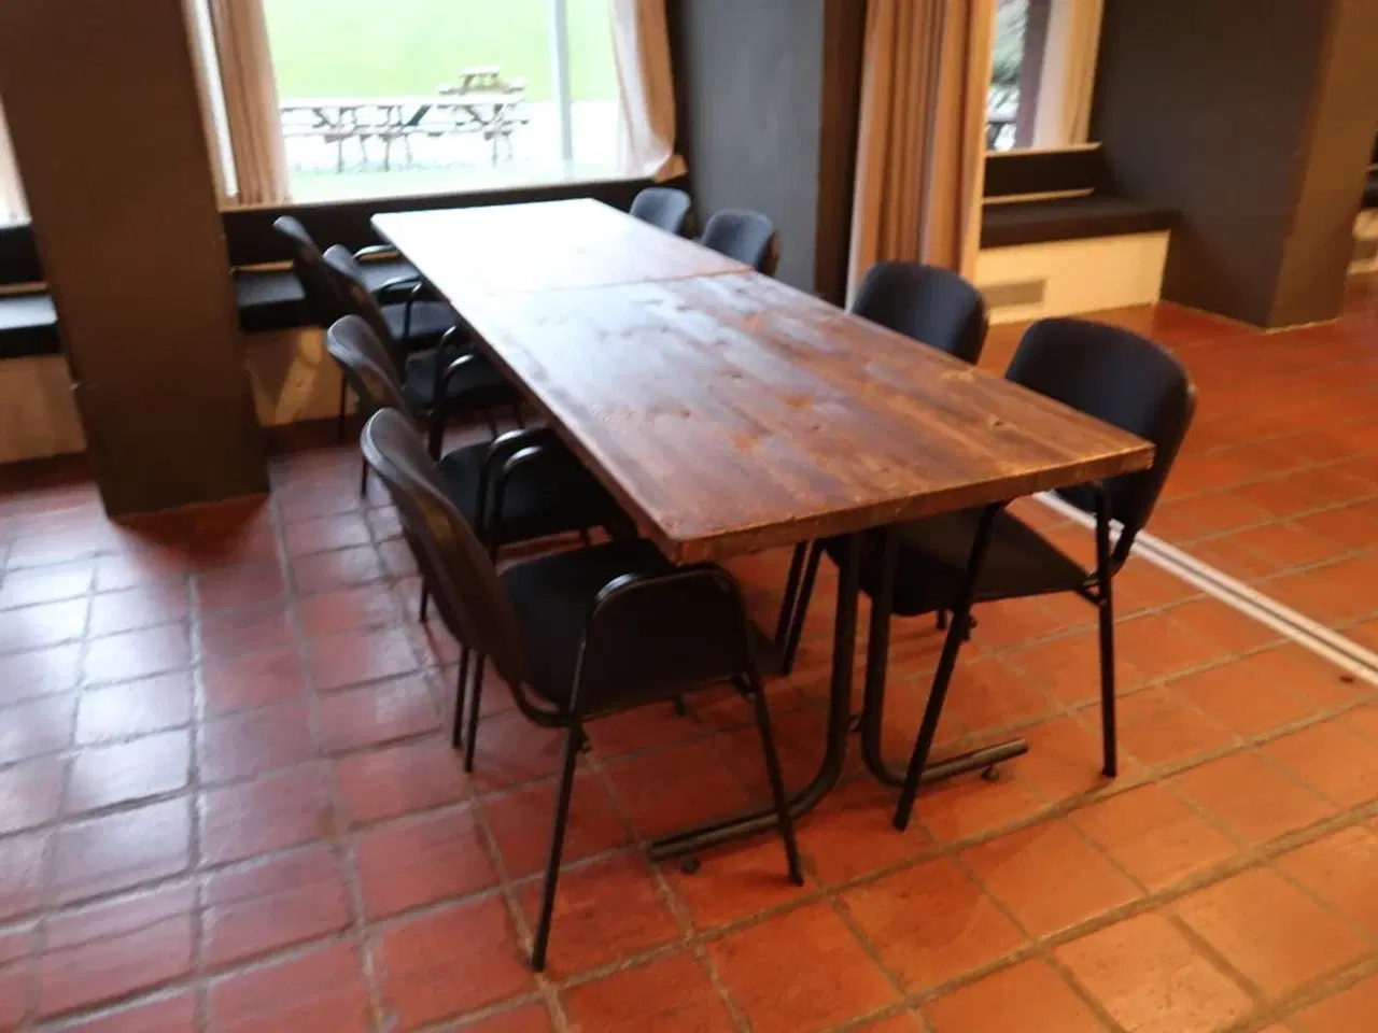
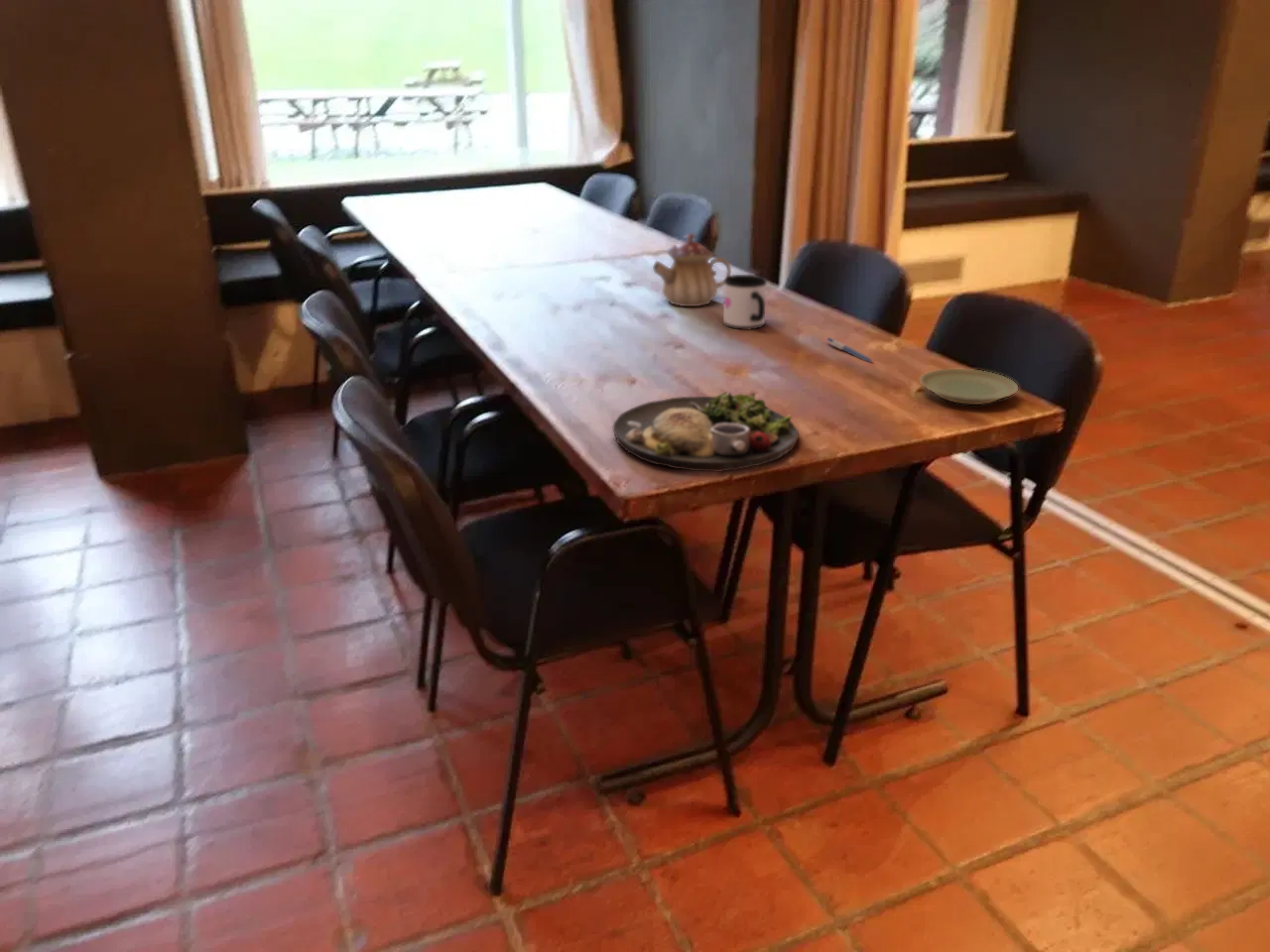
+ dinner plate [612,391,800,473]
+ pen [826,336,874,364]
+ teapot [652,232,732,307]
+ plate [919,368,1019,406]
+ mug [722,274,768,331]
